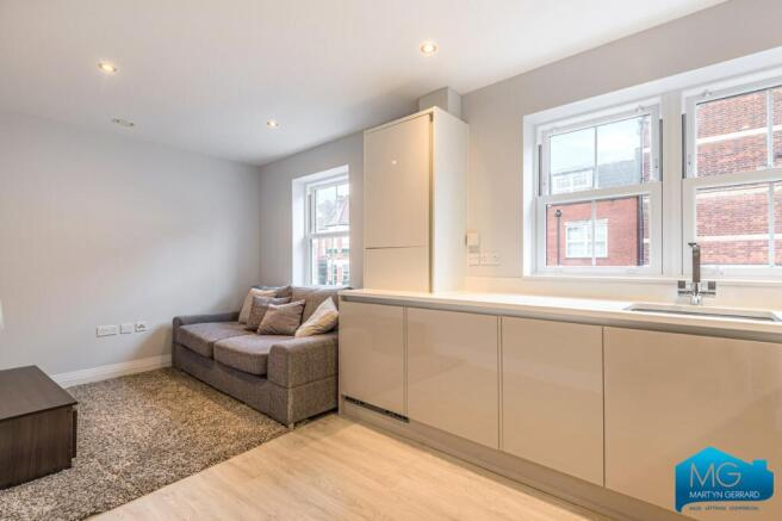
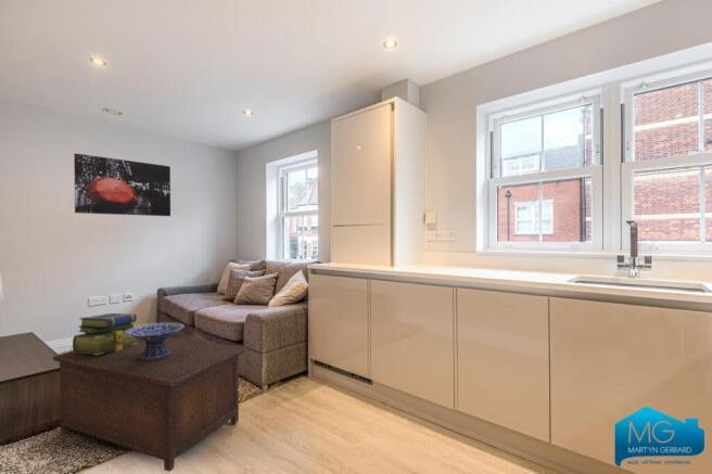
+ cabinet [52,336,246,473]
+ decorative bowl [125,321,186,361]
+ stack of books [72,312,138,355]
+ wall art [73,152,171,217]
